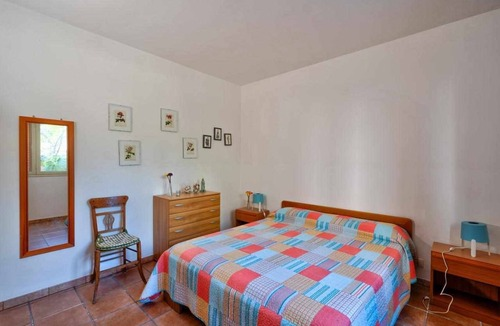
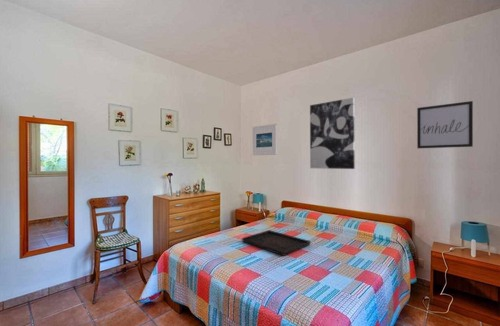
+ serving tray [241,229,312,257]
+ wall art [416,100,474,149]
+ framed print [252,123,278,156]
+ wall art [309,97,356,170]
